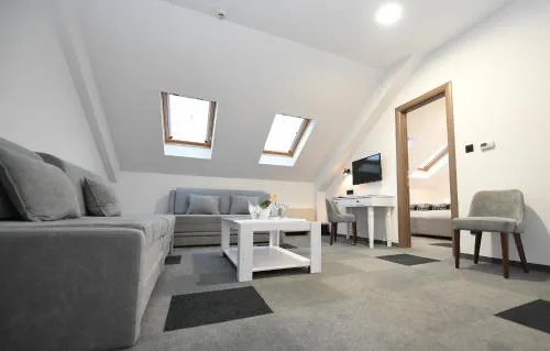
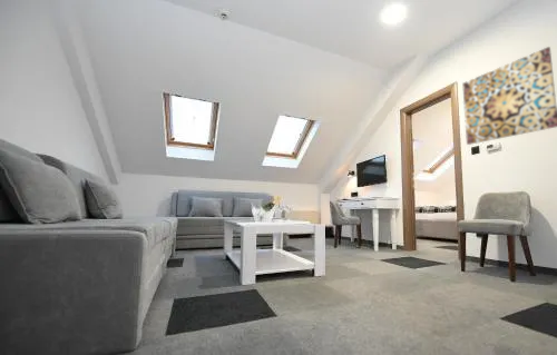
+ wall art [461,46,557,146]
